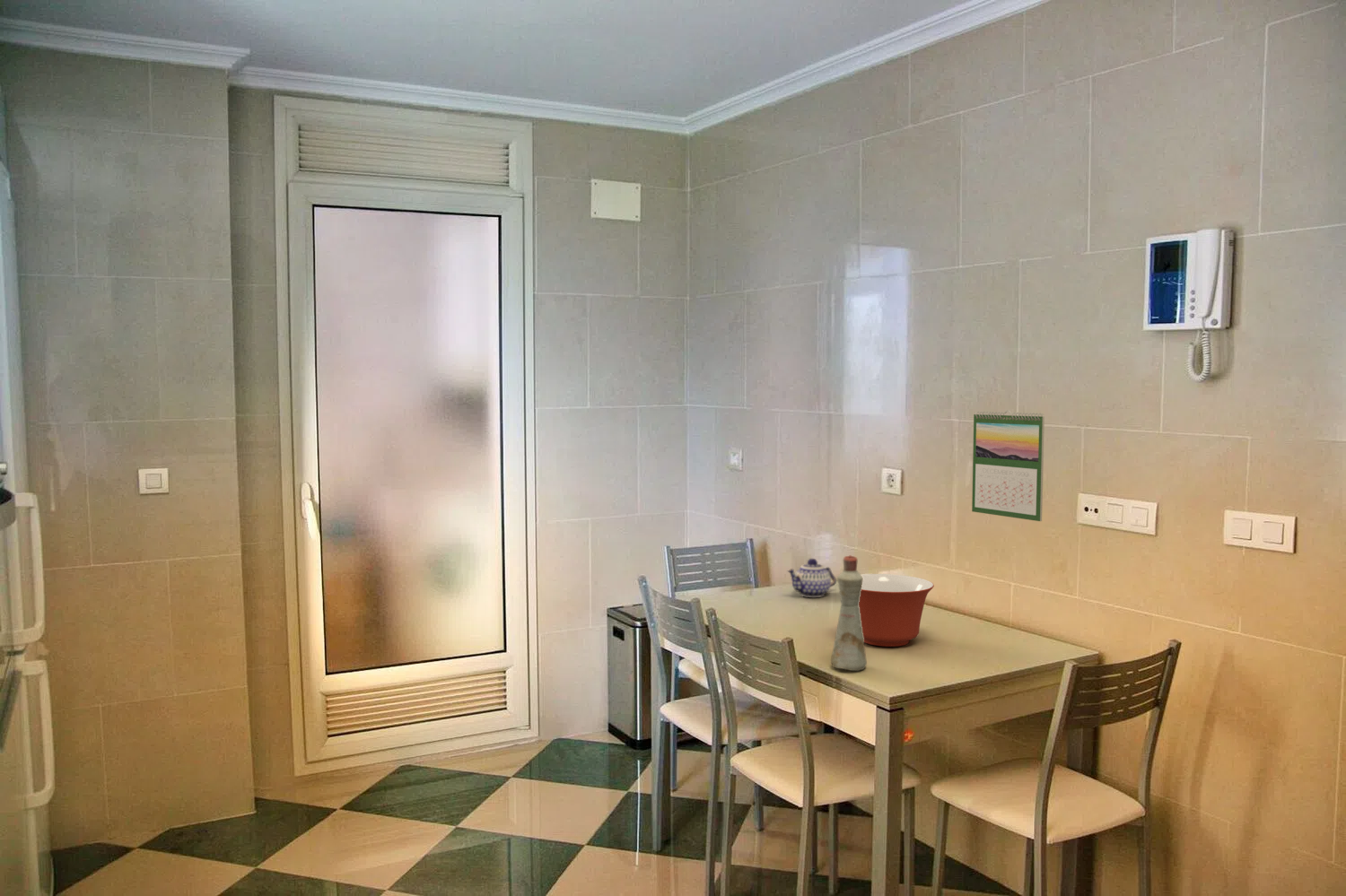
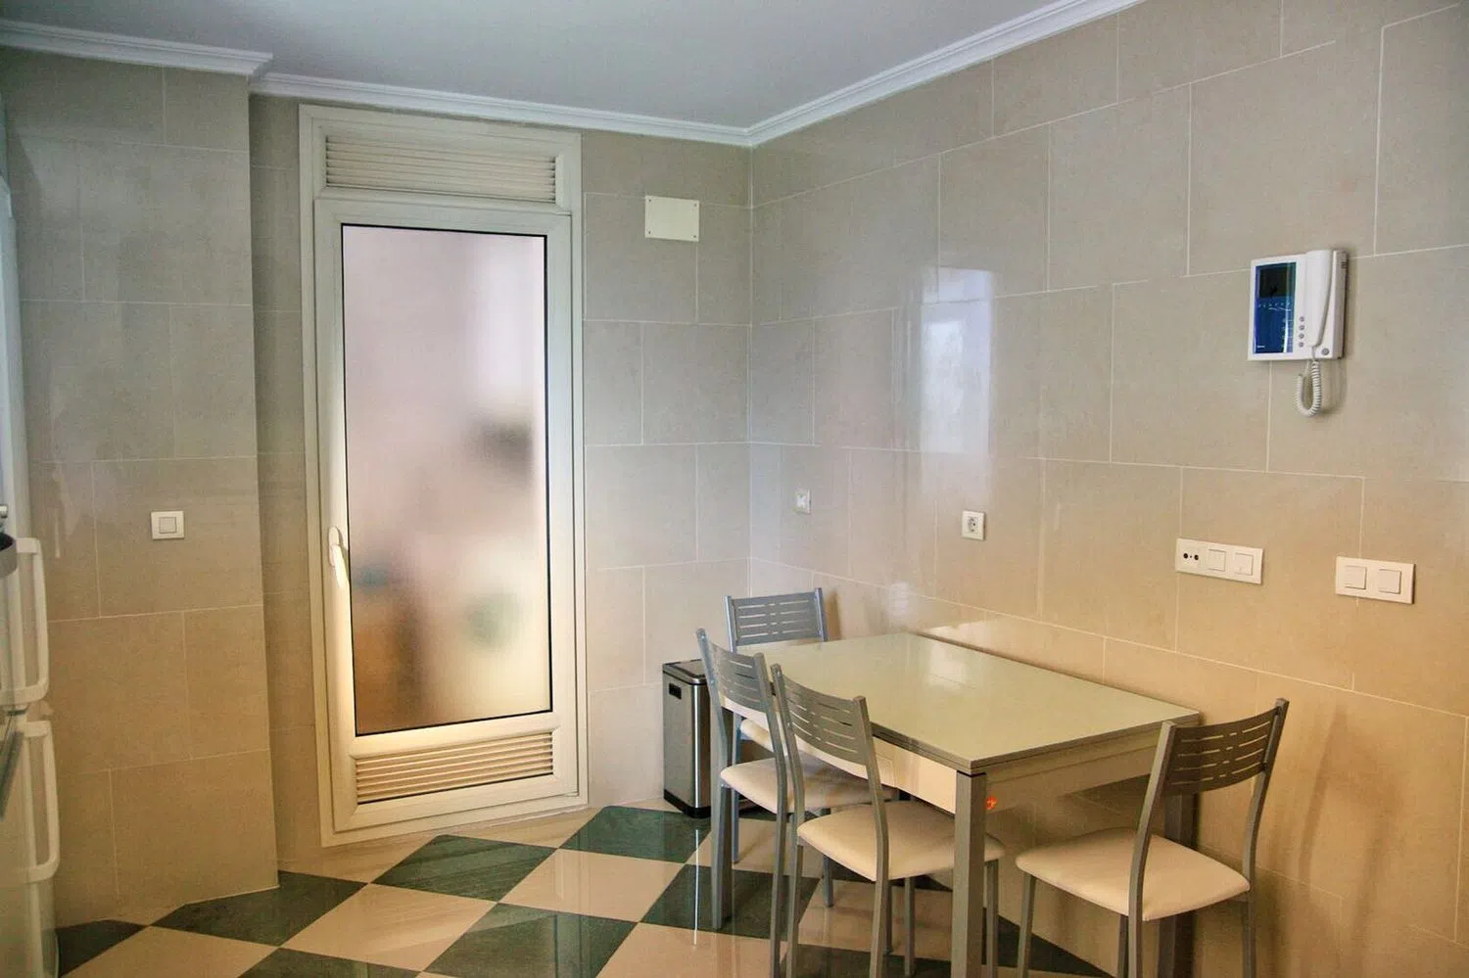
- teapot [786,558,837,598]
- calendar [971,410,1045,522]
- bottle [830,554,868,672]
- mixing bowl [859,573,935,648]
